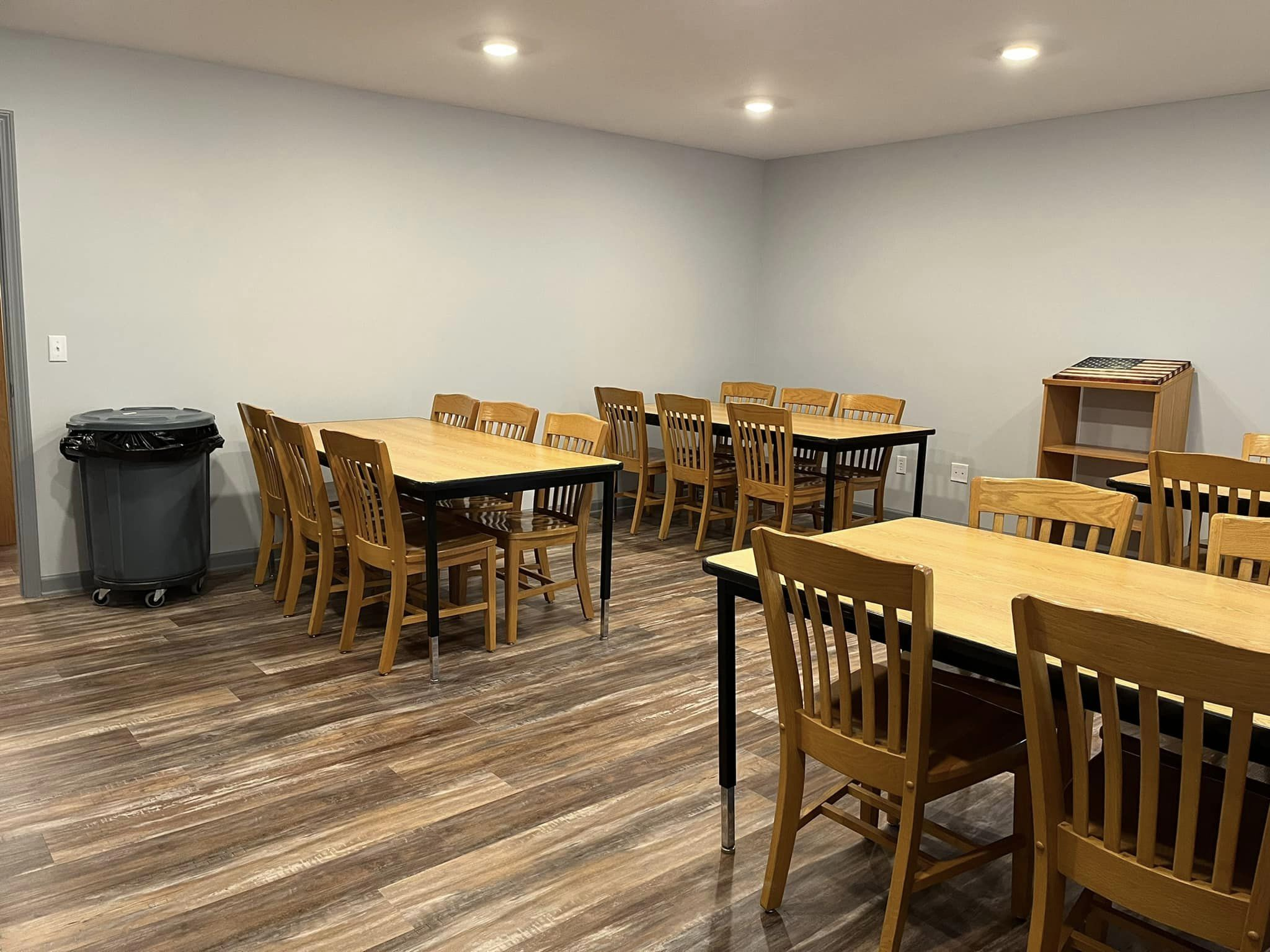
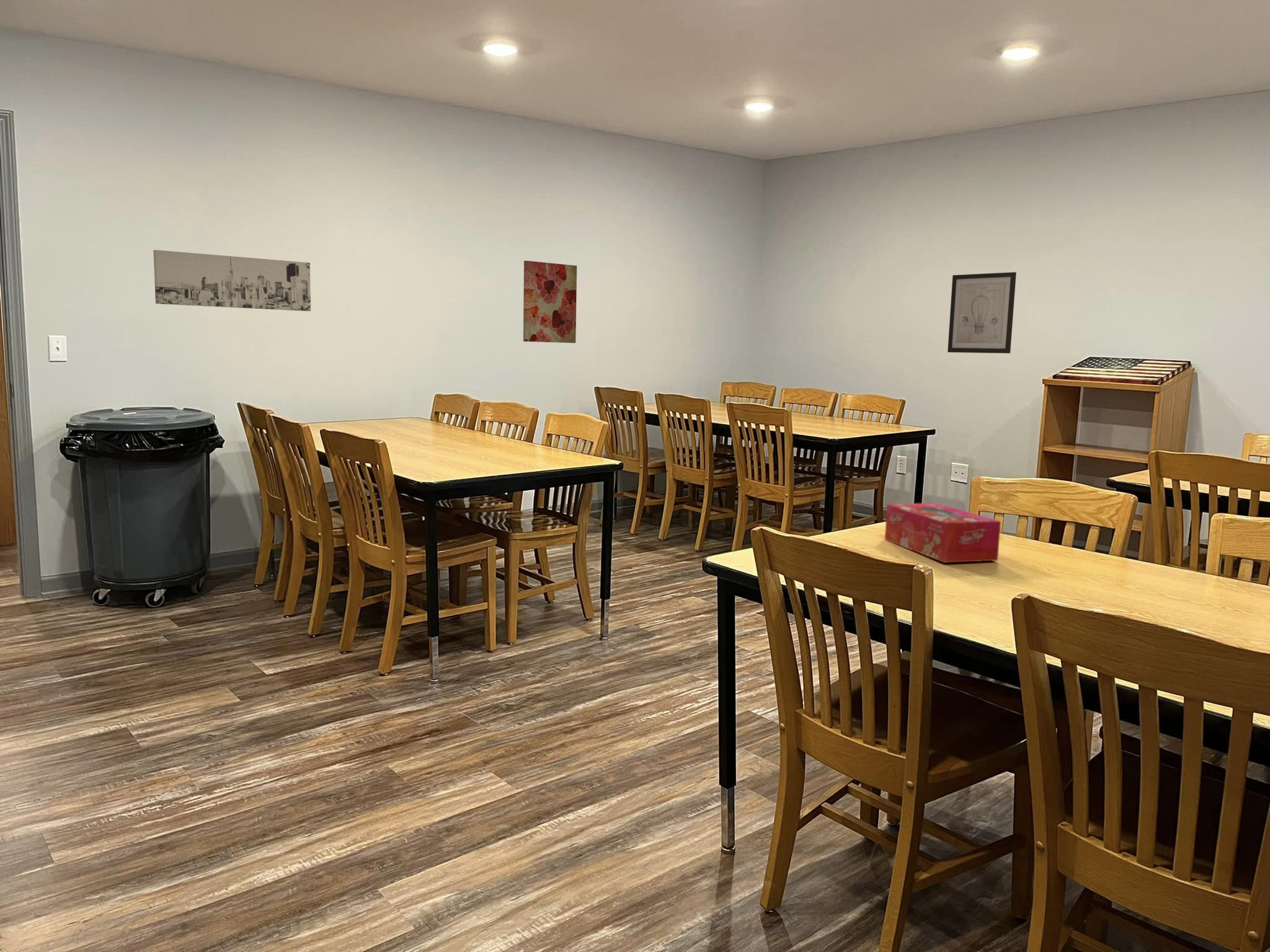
+ wall art [523,260,577,343]
+ tissue box [884,503,1001,563]
+ wall art [153,249,311,312]
+ wall art [947,271,1017,354]
